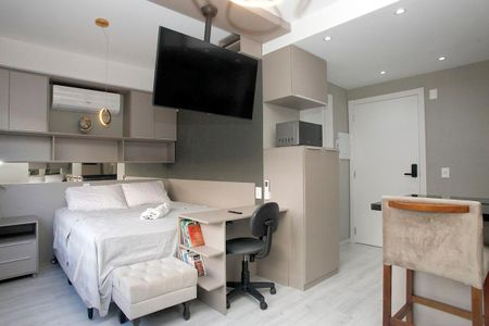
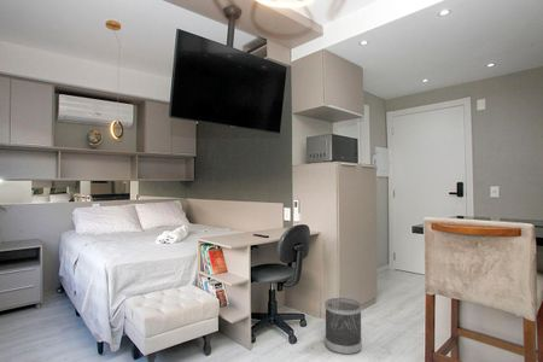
+ wastebasket [323,297,363,356]
